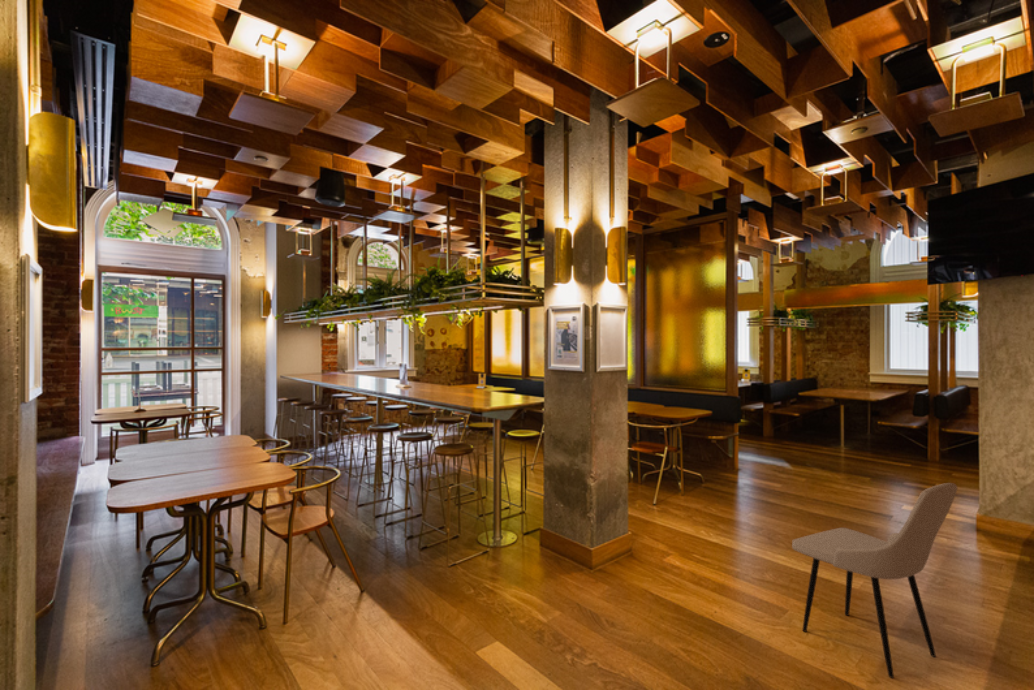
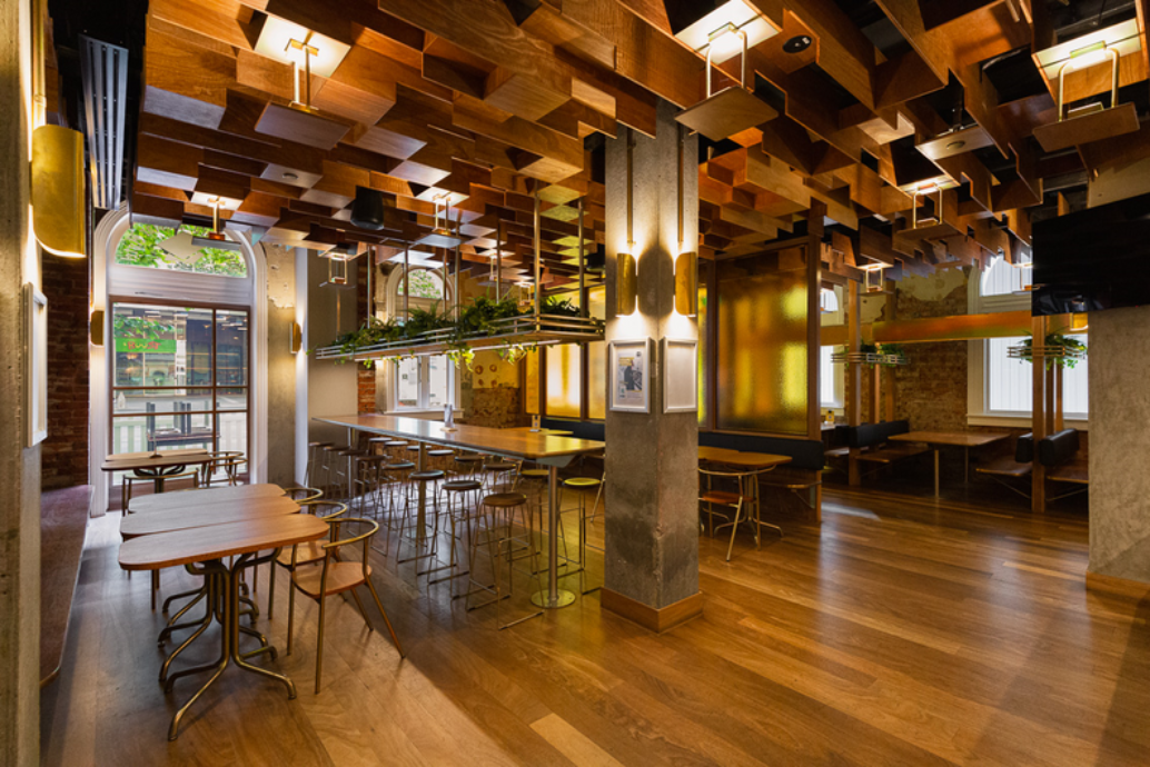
- dining chair [791,482,958,679]
